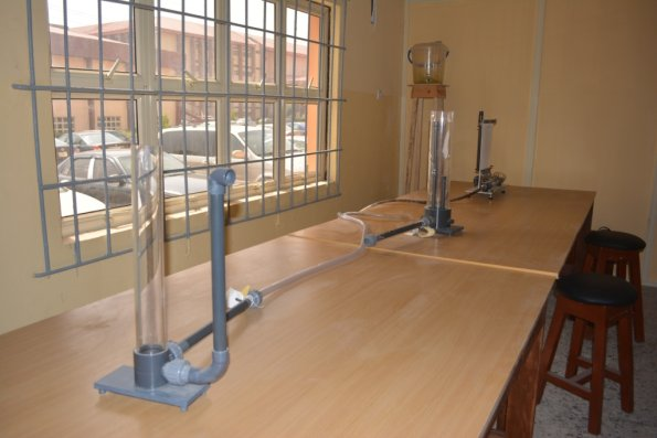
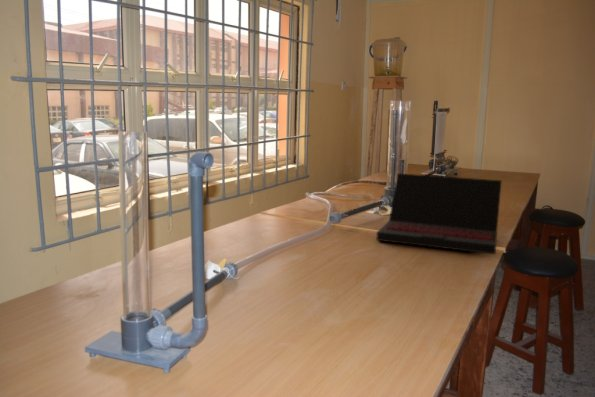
+ laptop [375,172,503,255]
